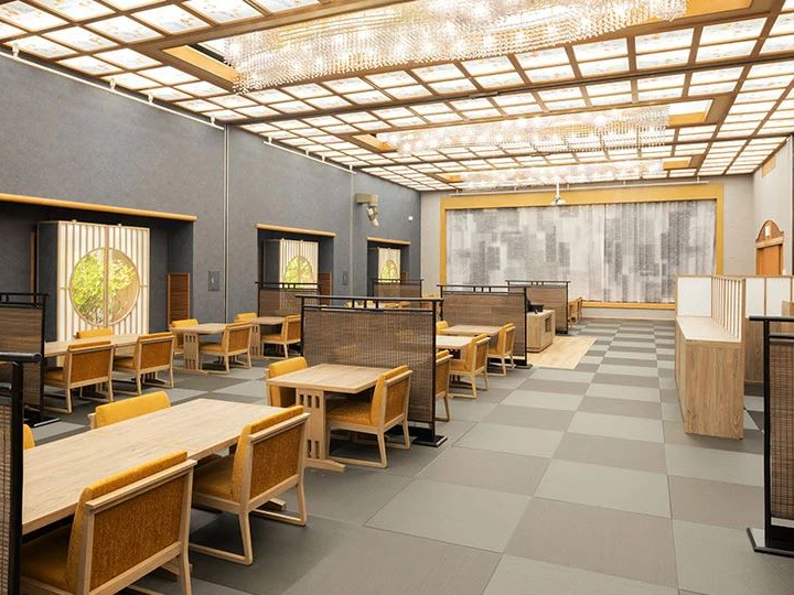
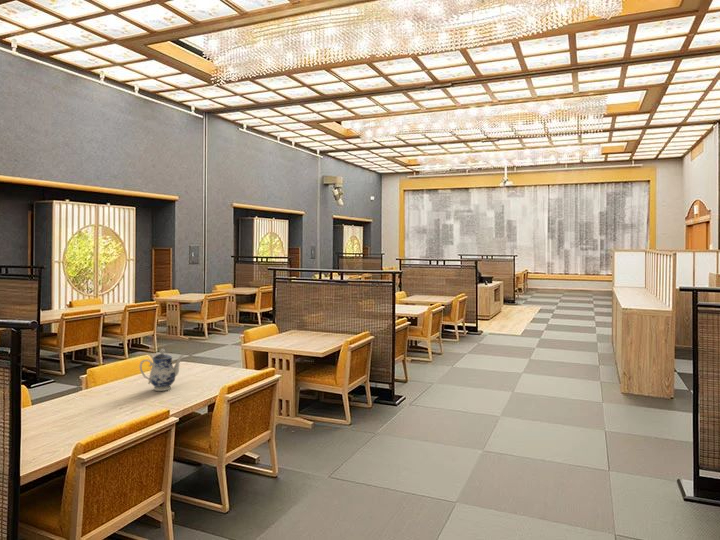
+ teapot [139,348,185,392]
